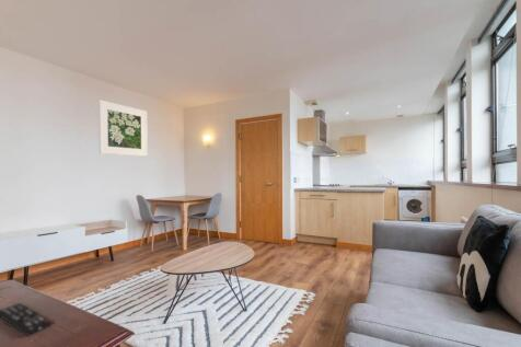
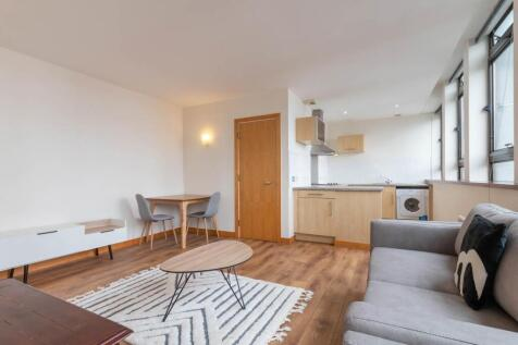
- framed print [97,99,149,158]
- remote control [0,302,53,337]
